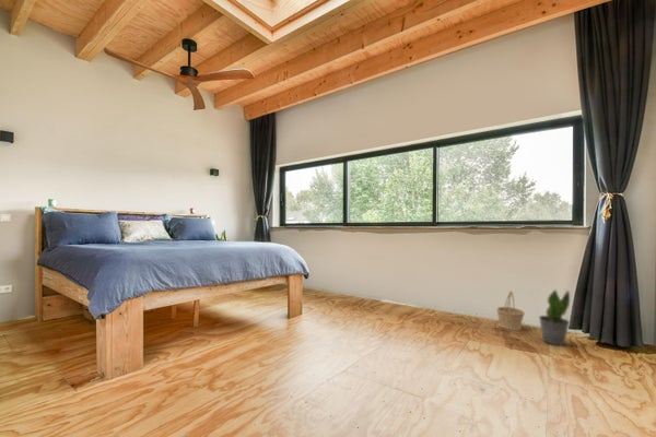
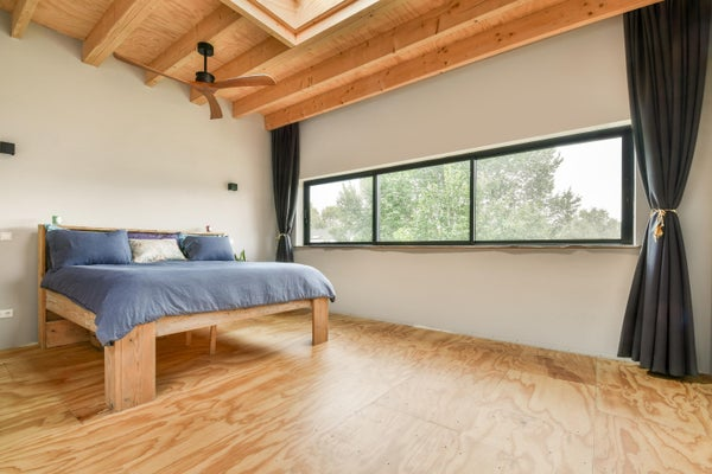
- potted plant [538,288,571,346]
- basket [495,290,526,331]
